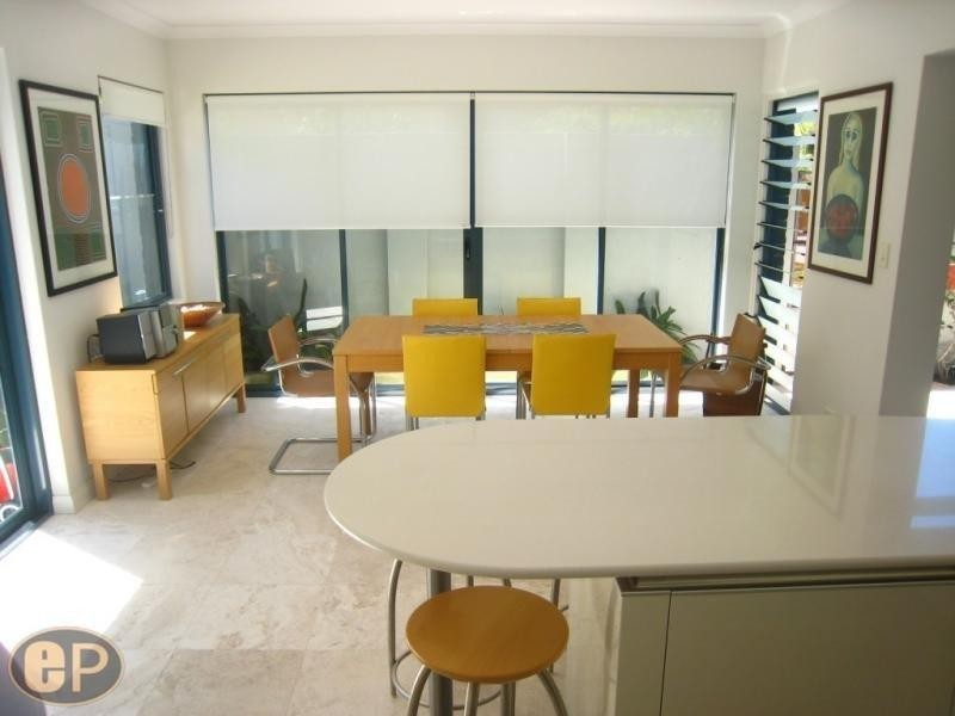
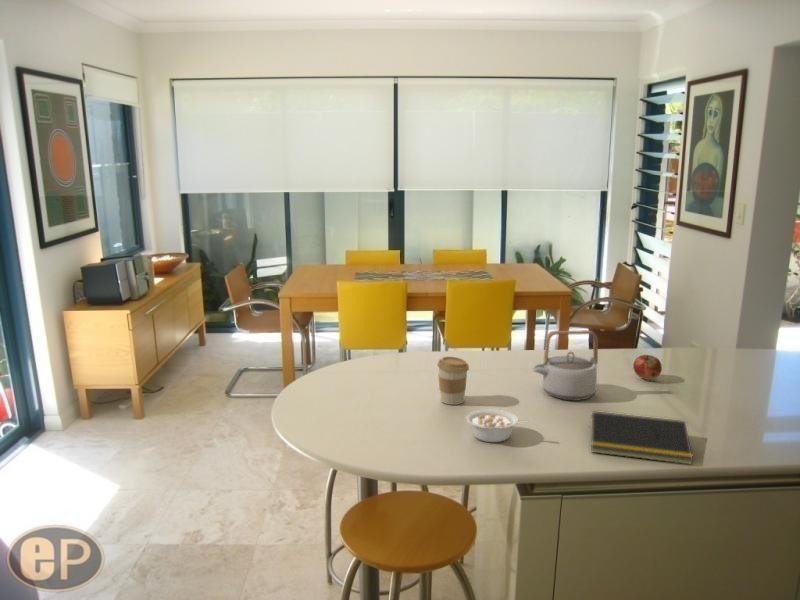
+ fruit [632,354,663,381]
+ coffee cup [436,356,470,406]
+ notepad [588,410,694,466]
+ legume [465,409,529,443]
+ teapot [531,329,599,401]
